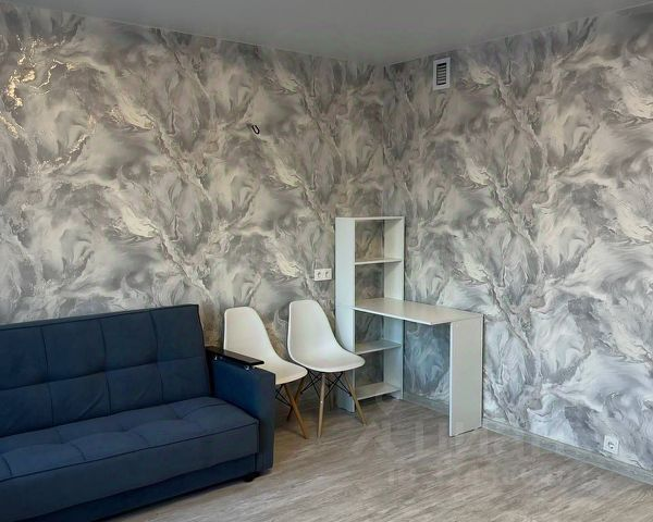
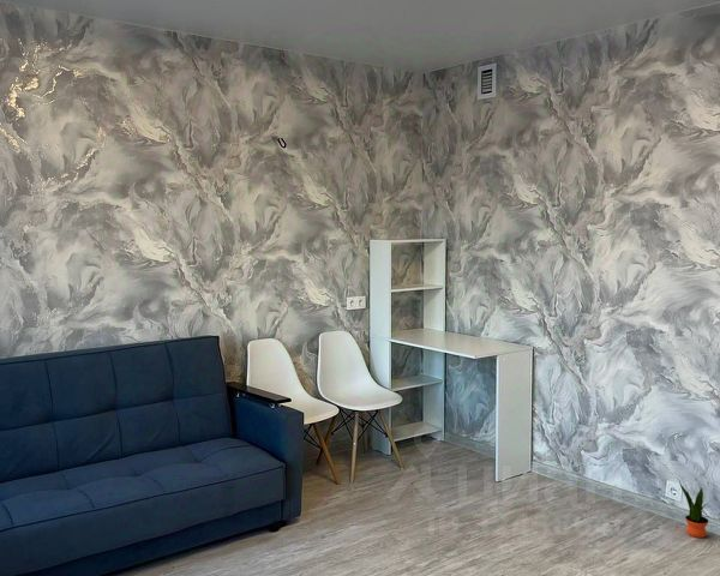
+ potted plant [678,480,709,539]
